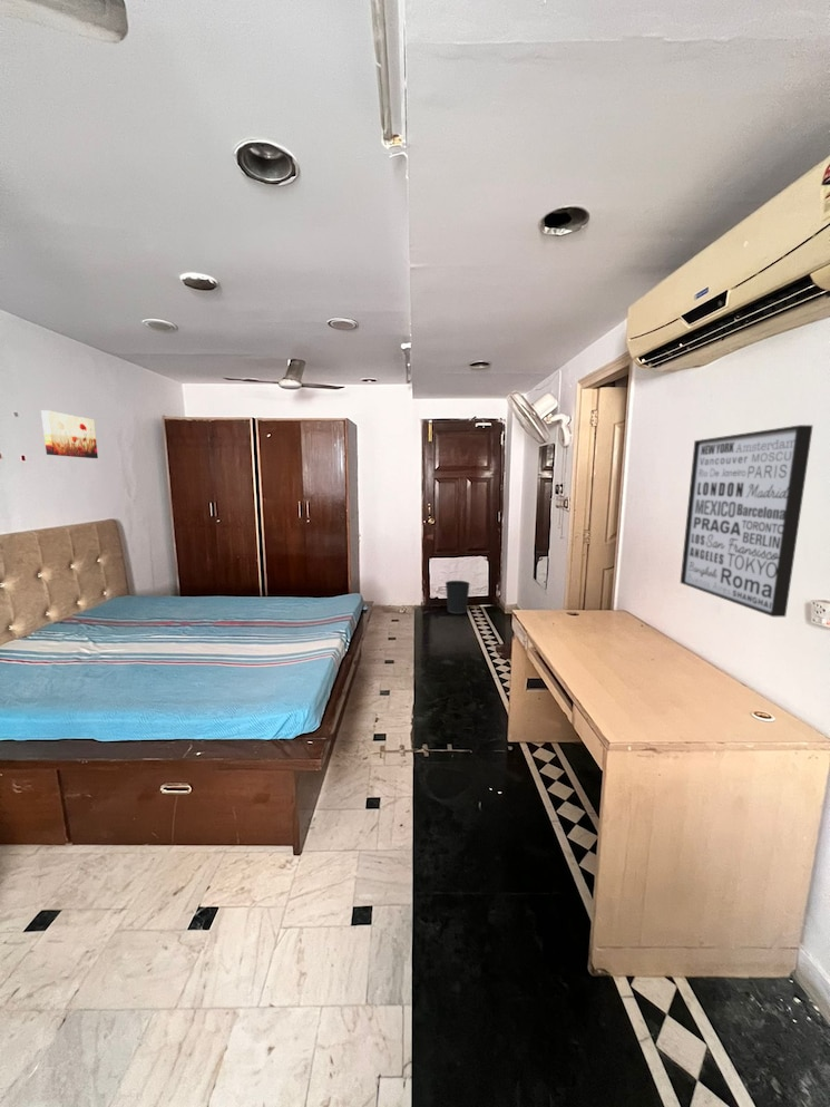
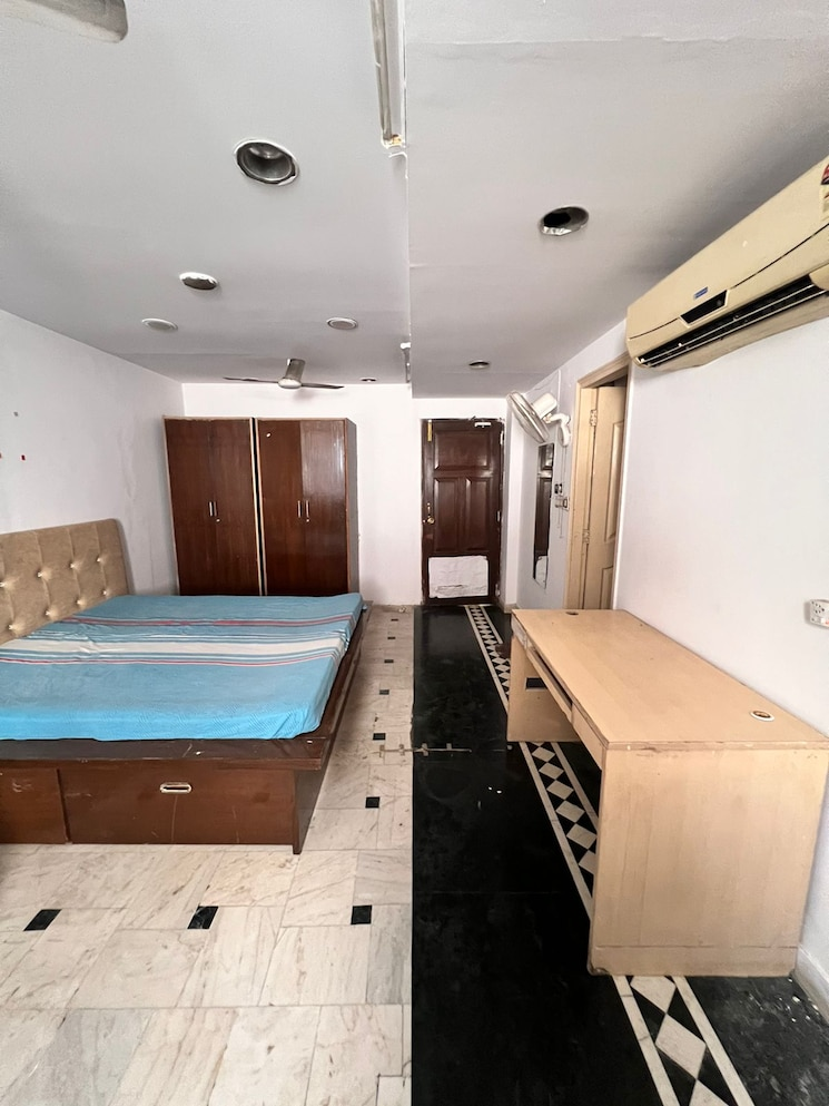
- wall art [680,424,814,618]
- wastebasket [445,580,471,614]
- wall art [40,409,99,459]
